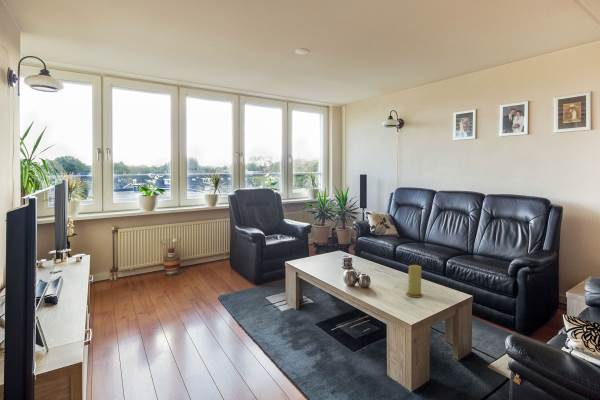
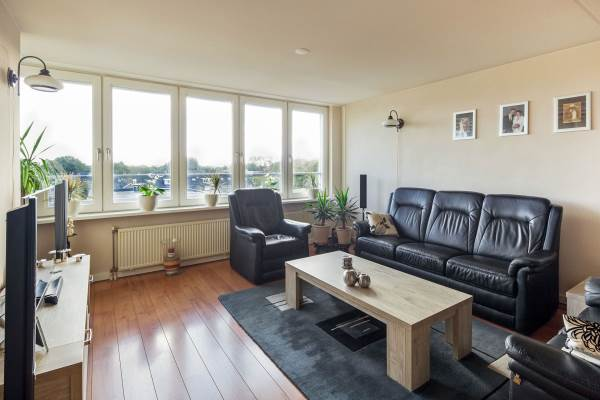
- candle [405,264,424,298]
